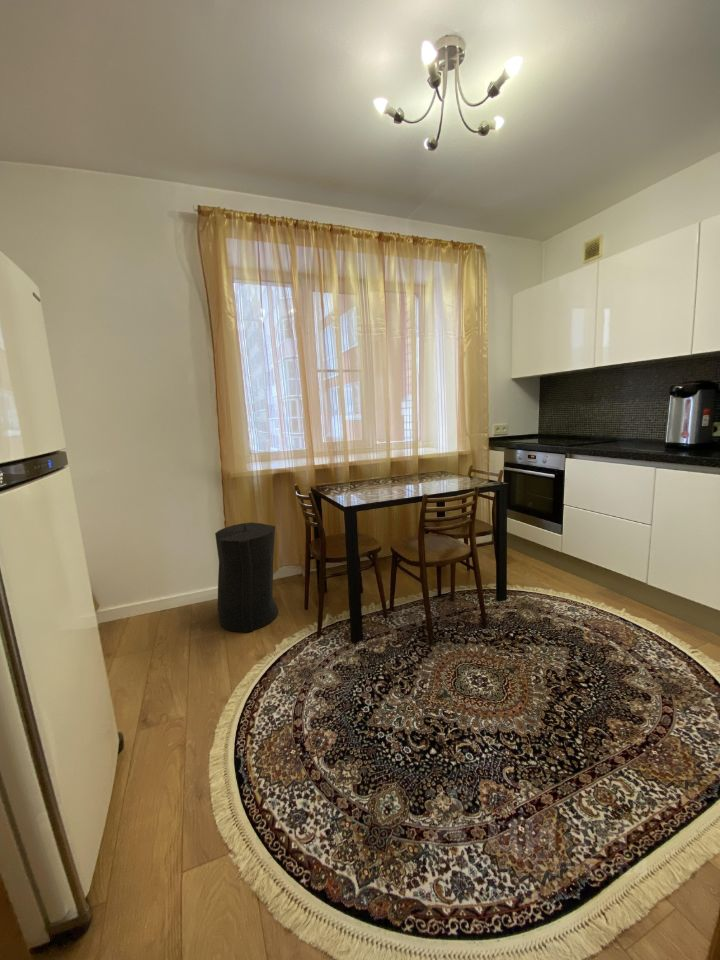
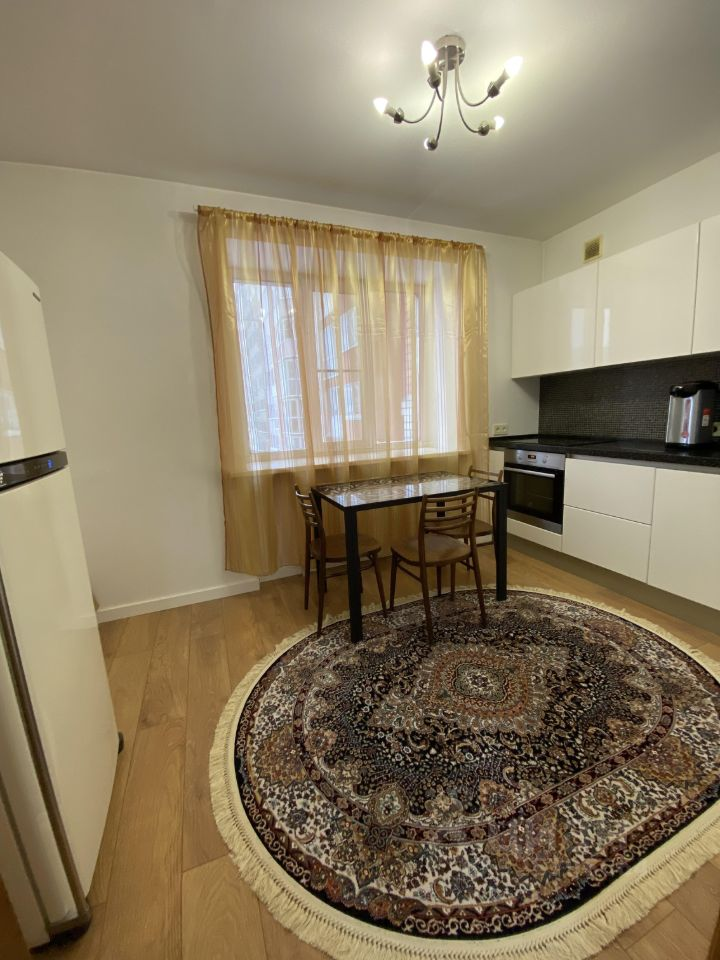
- trash can [214,521,279,633]
